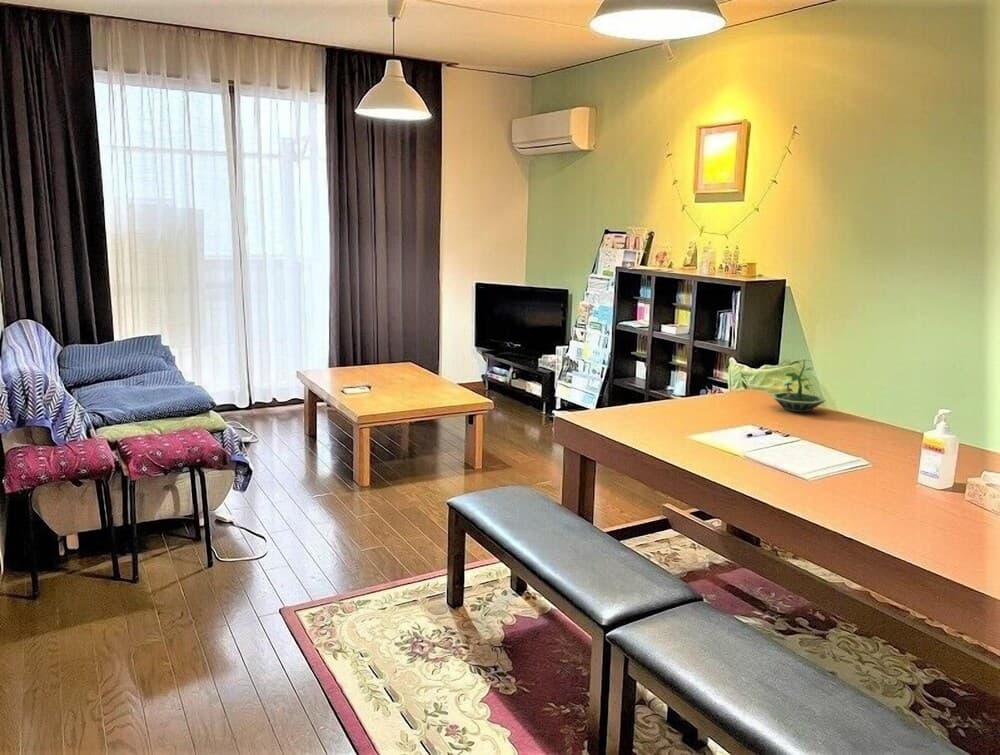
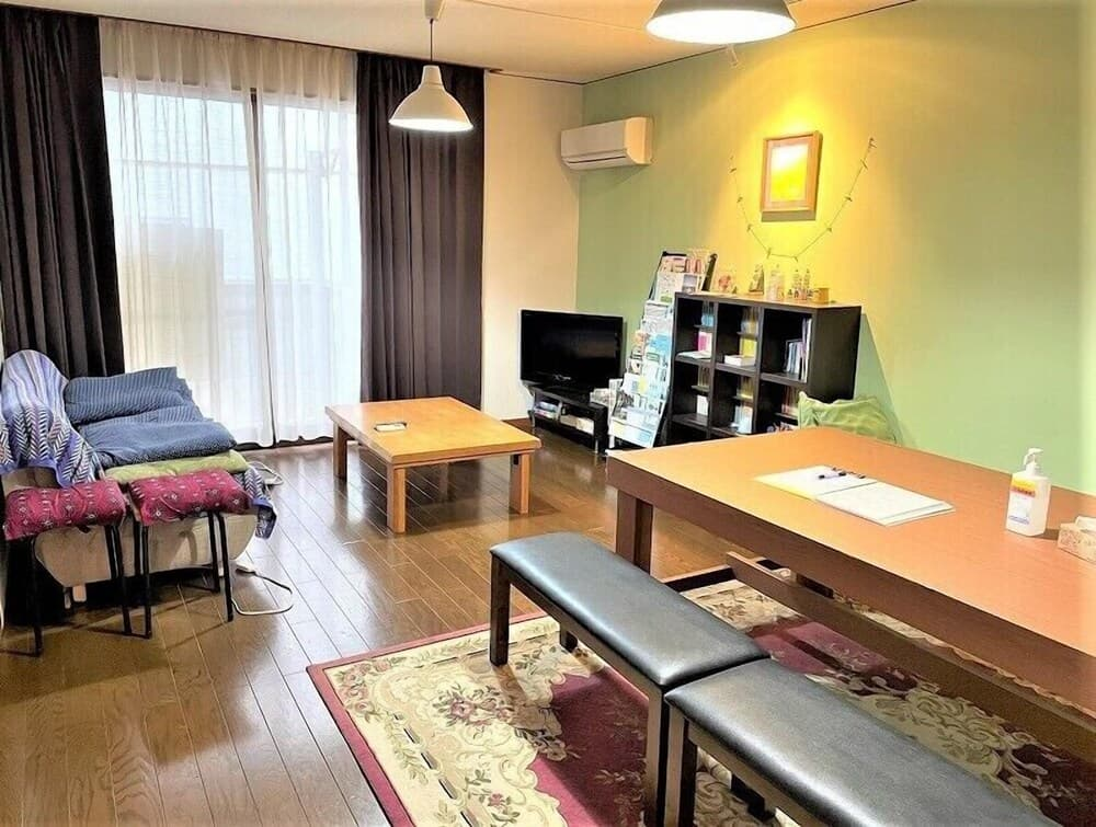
- terrarium [769,359,827,413]
